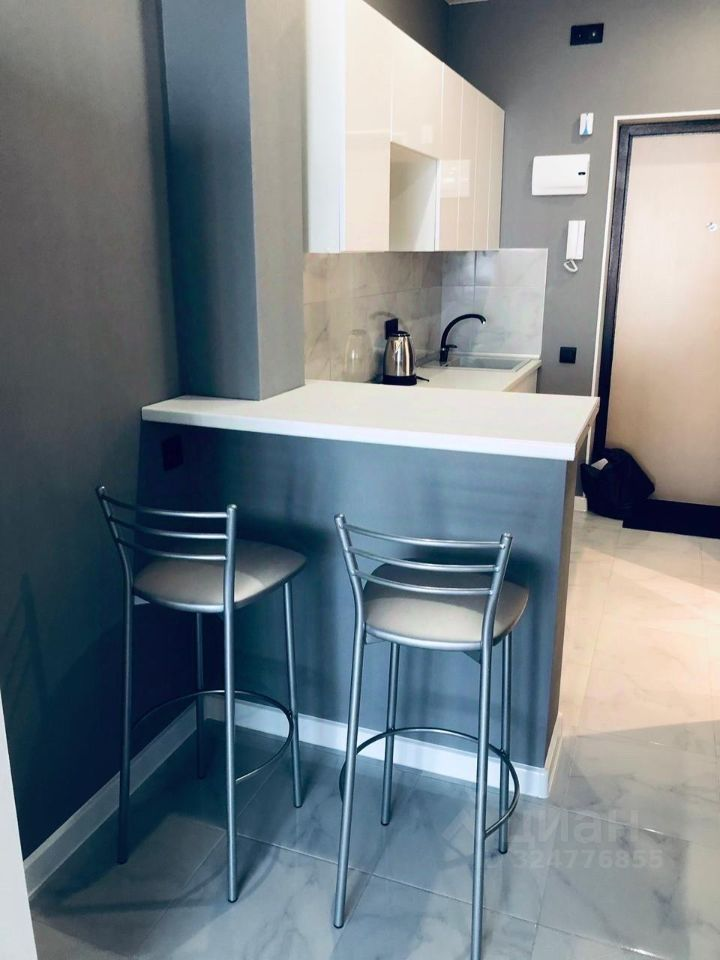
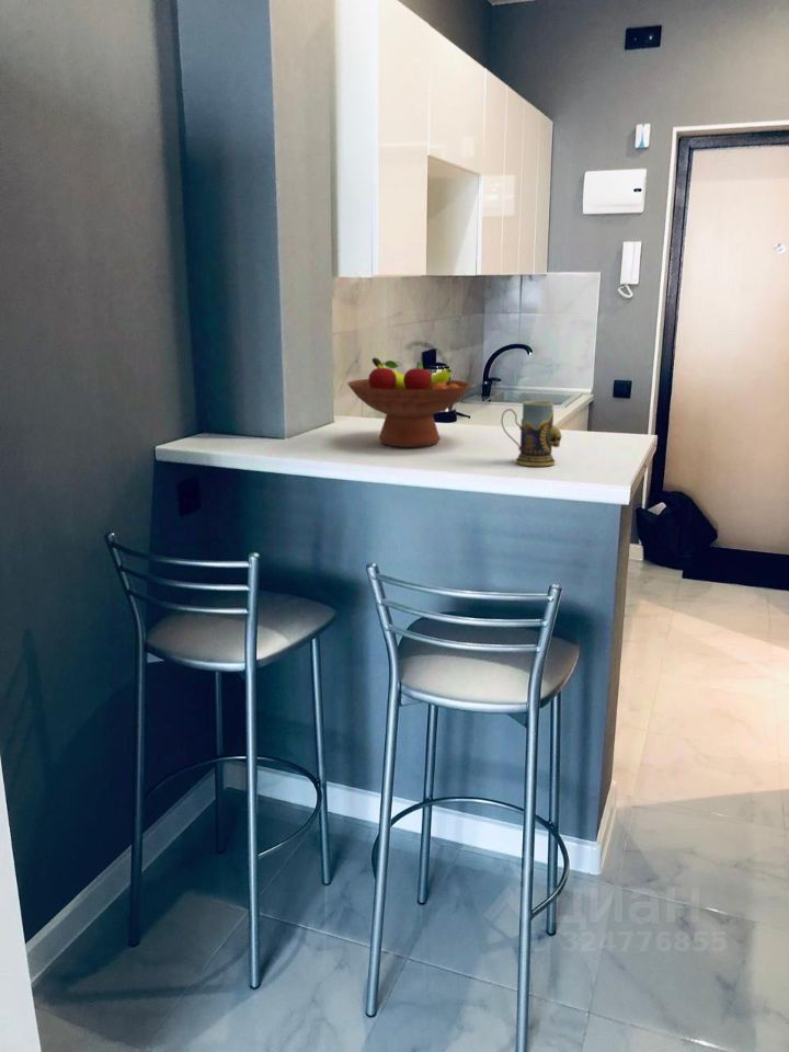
+ mug [500,400,563,467]
+ fruit bowl [346,356,473,448]
